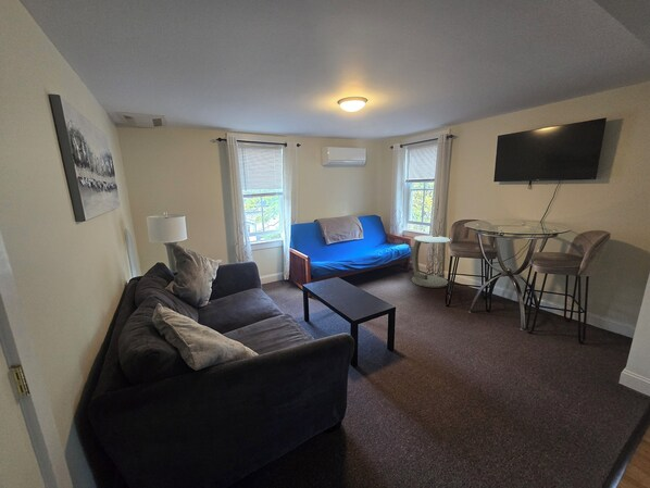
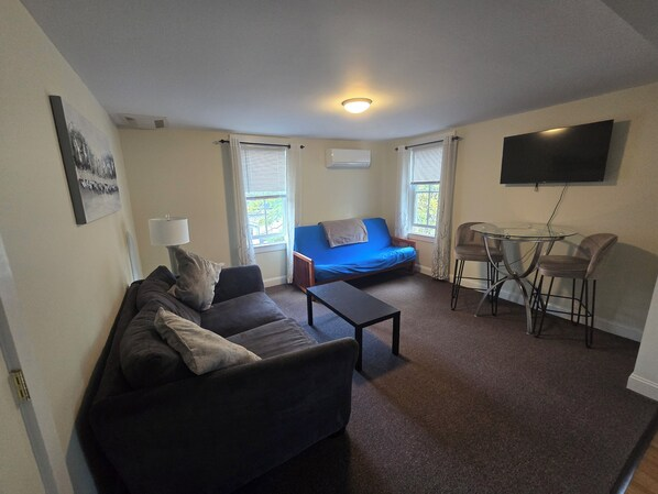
- side table [411,235,451,289]
